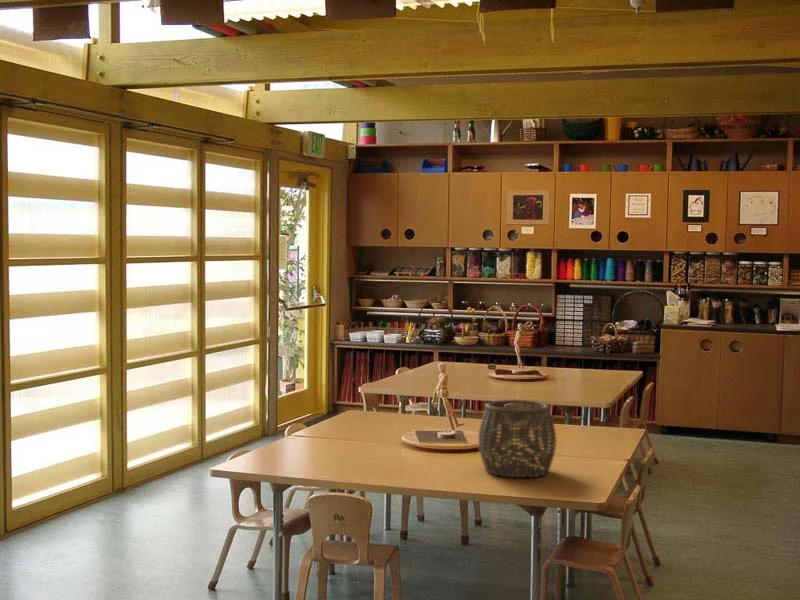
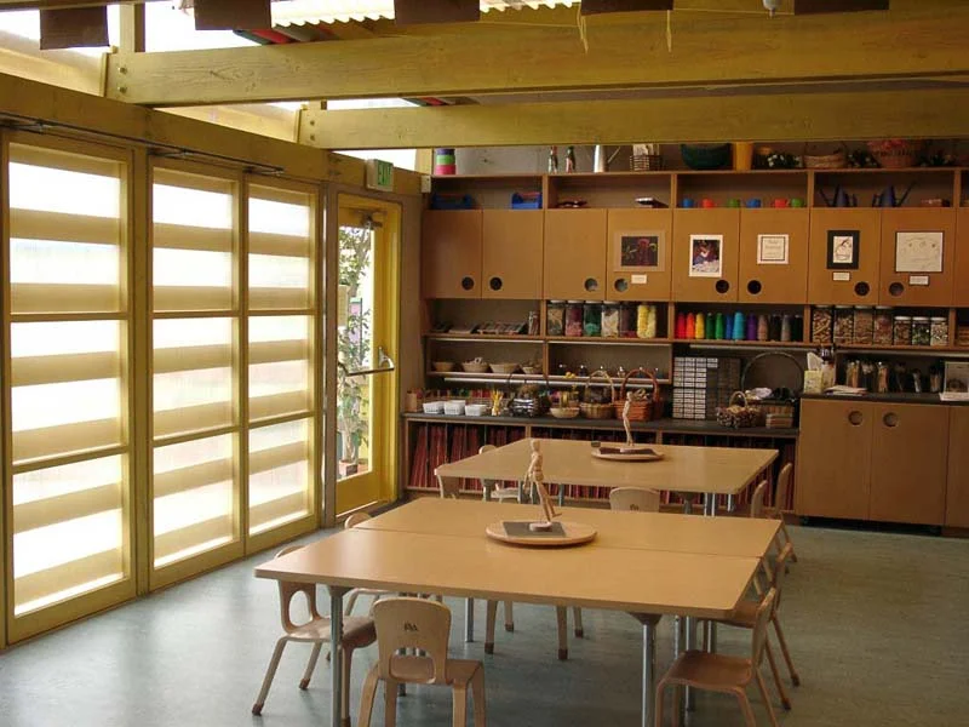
- woven basket [477,399,558,479]
